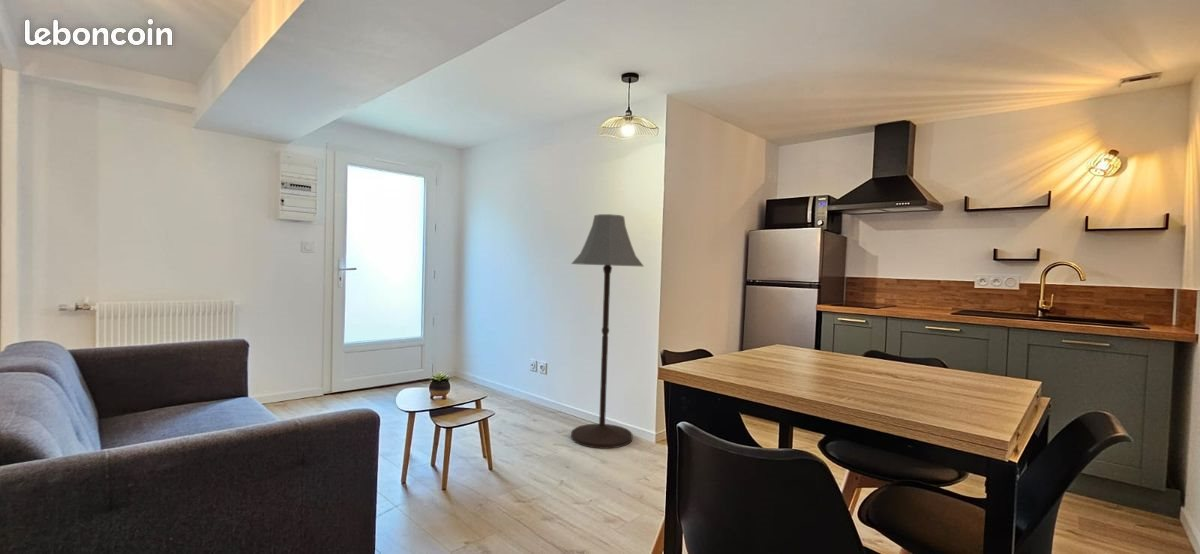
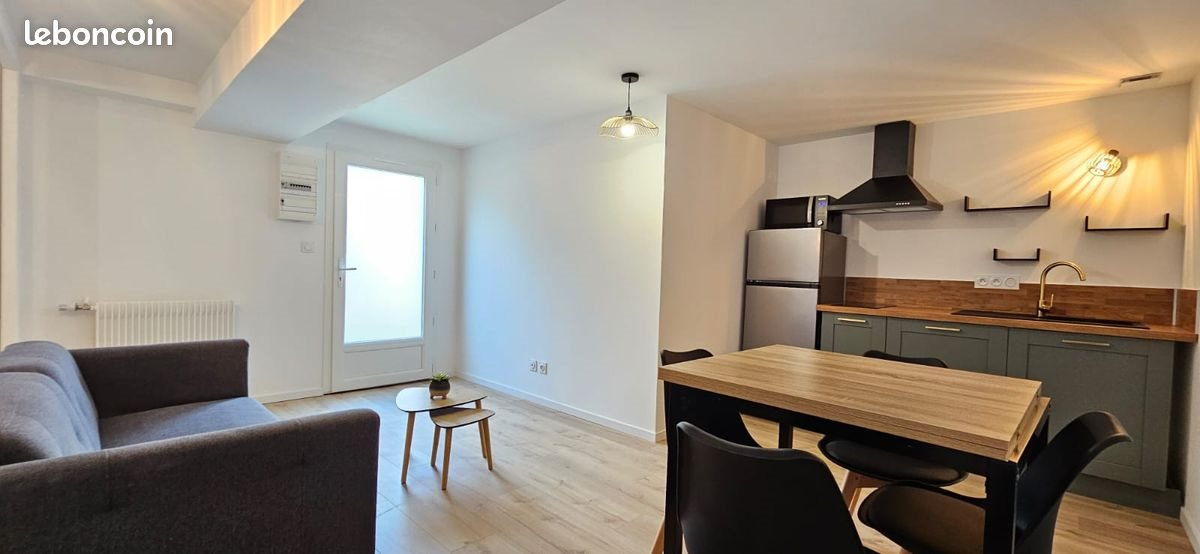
- floor lamp [570,213,644,450]
